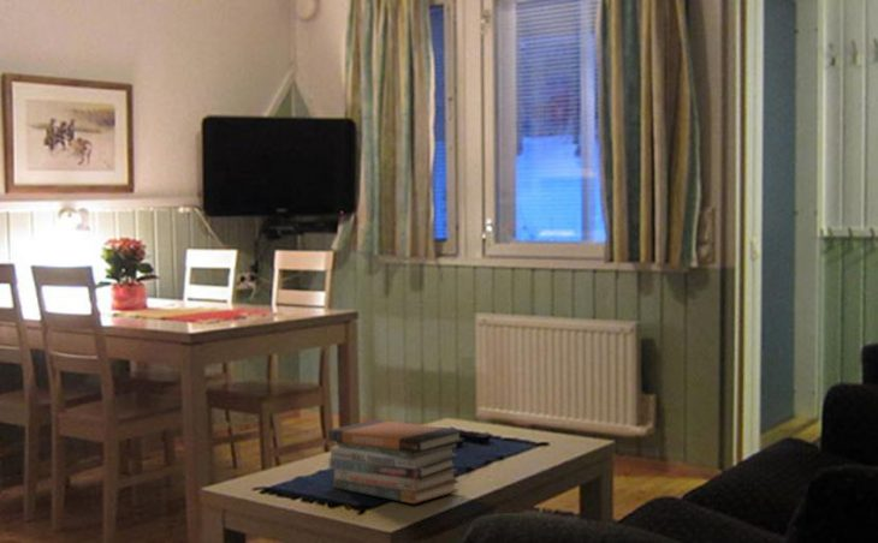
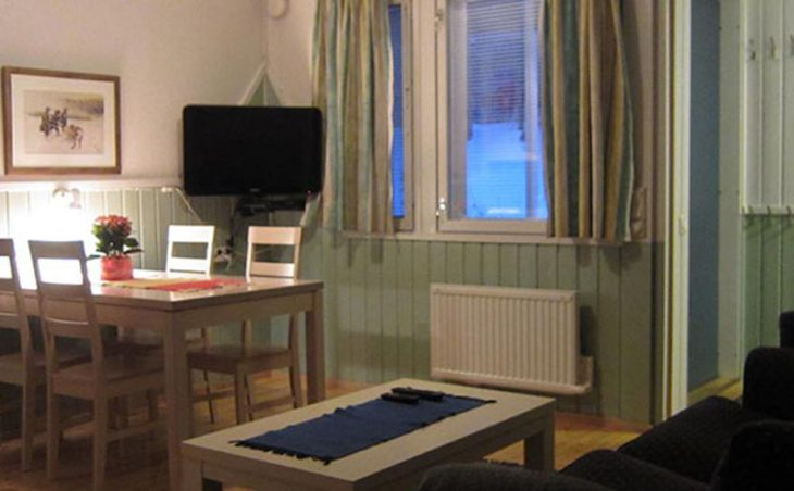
- book stack [327,418,465,505]
